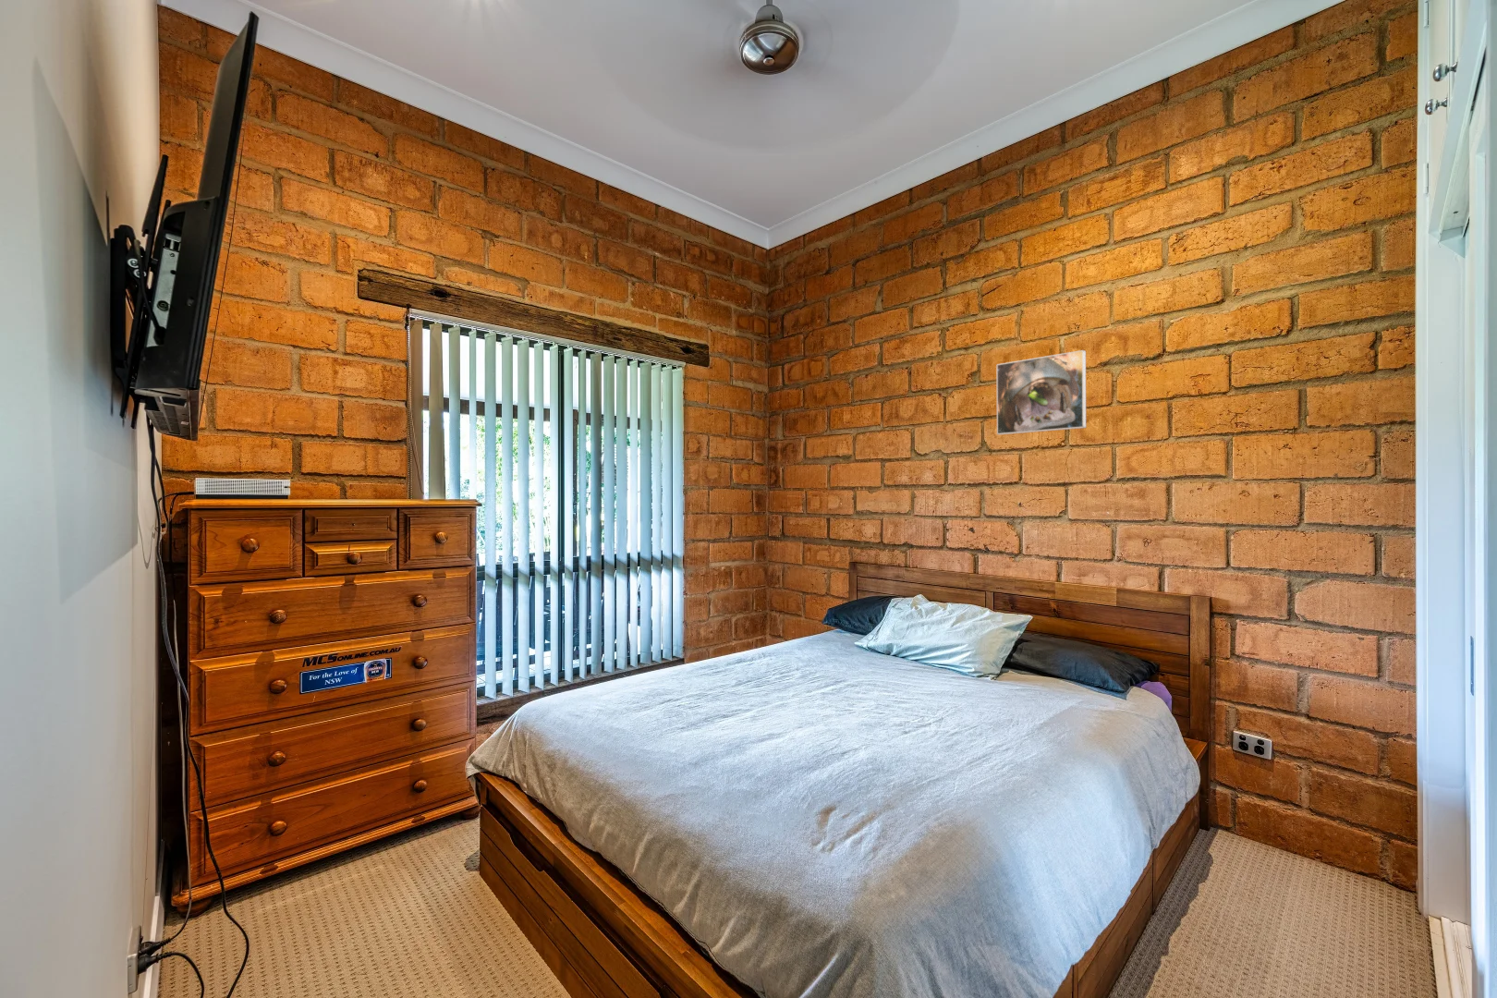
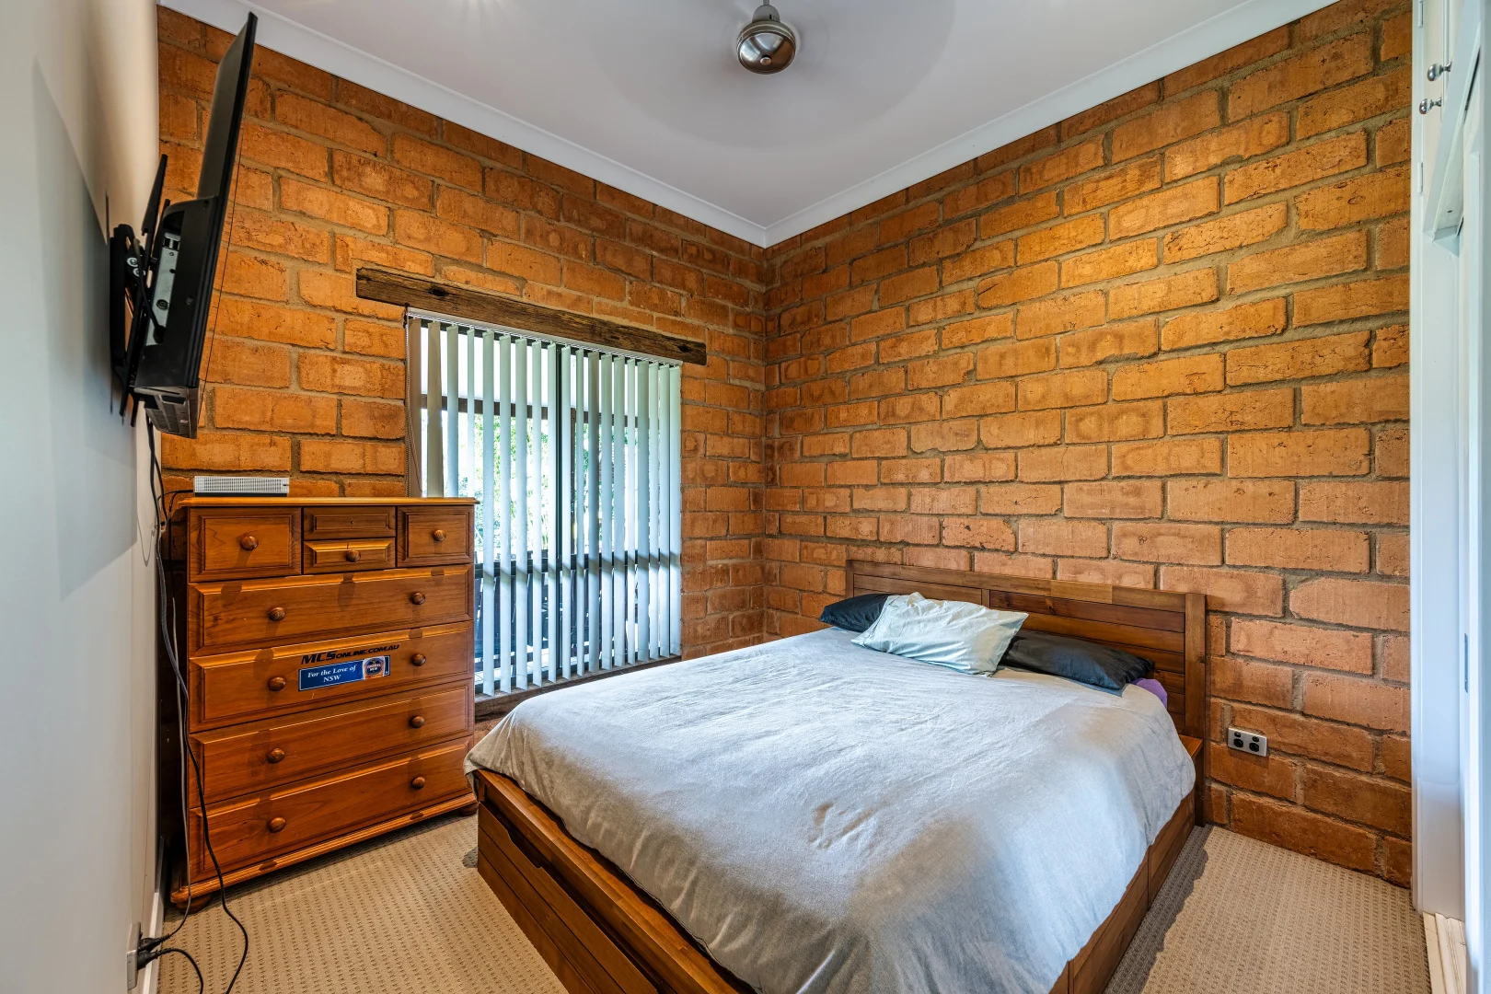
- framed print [996,350,1087,436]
